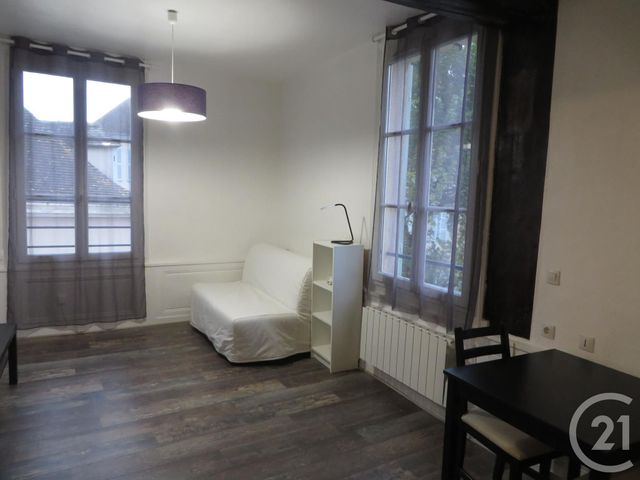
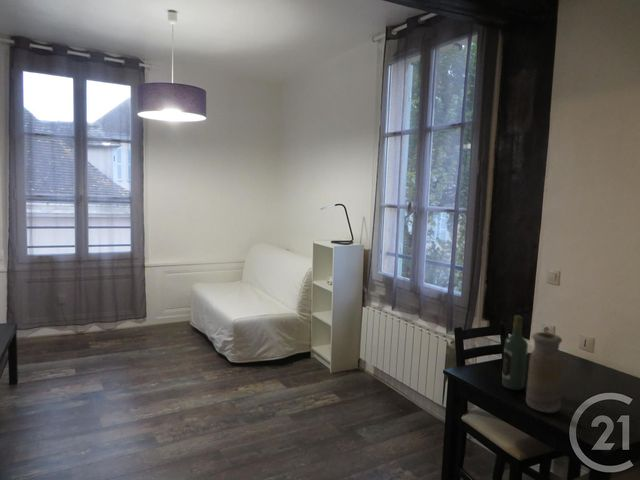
+ vase [525,331,563,414]
+ wine bottle [501,314,529,391]
